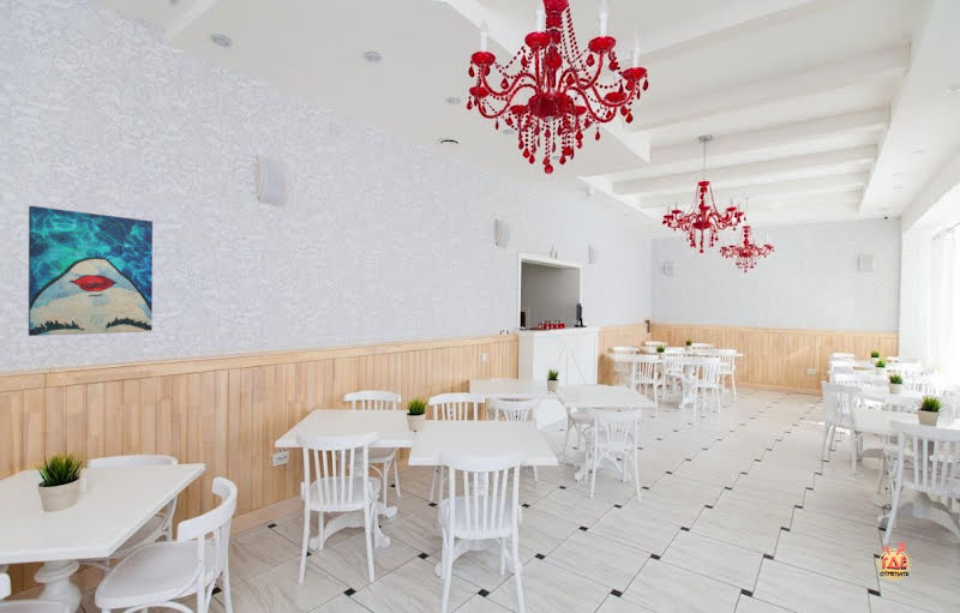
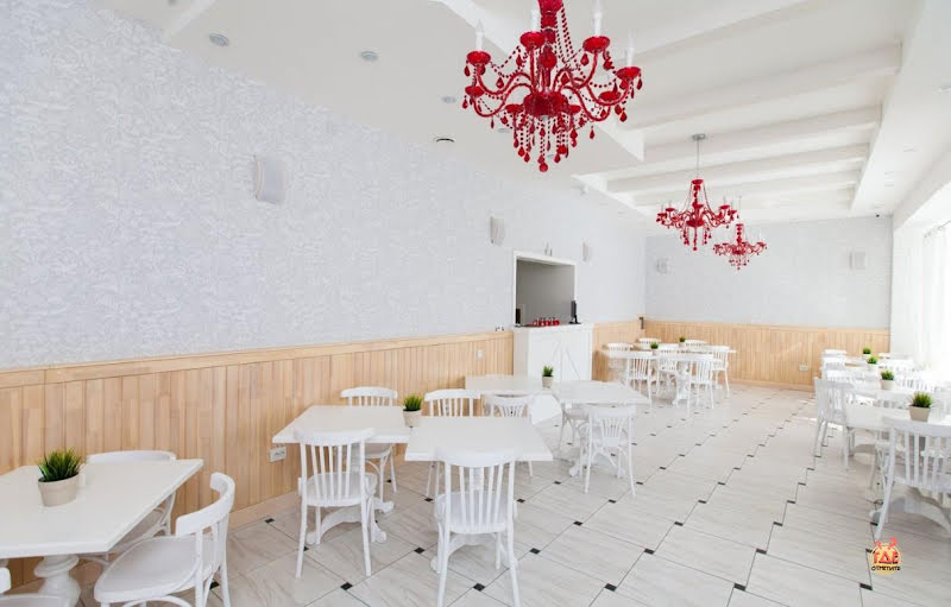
- wall art [28,205,154,337]
